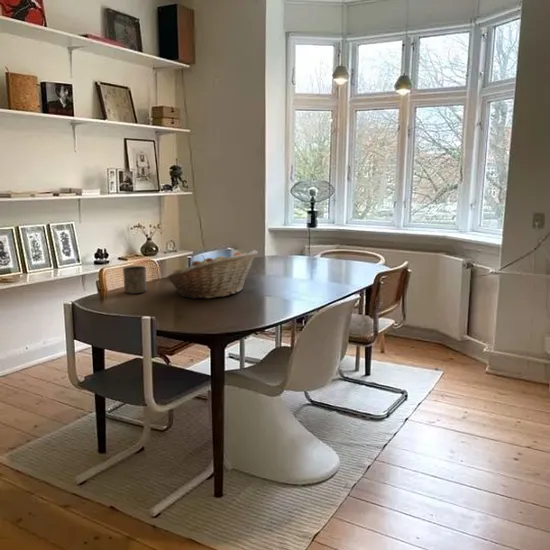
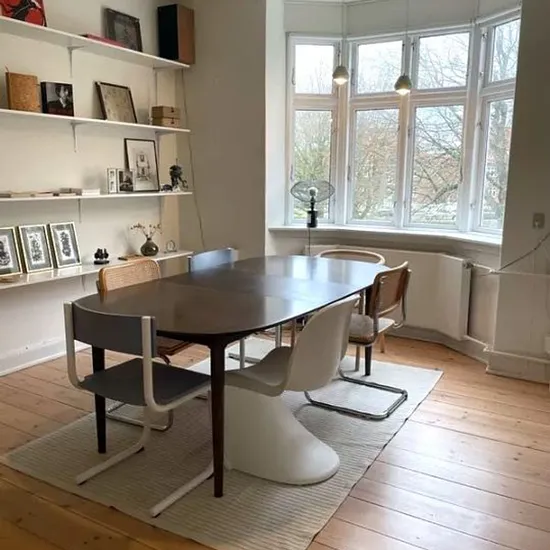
- fruit basket [166,249,258,300]
- cup [122,265,147,295]
